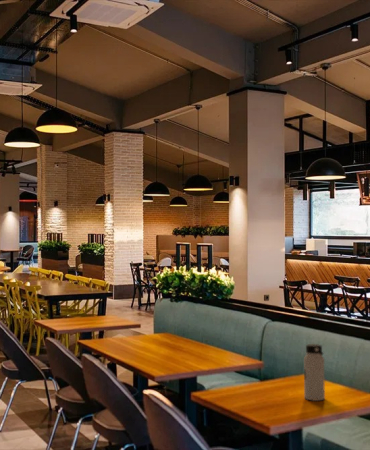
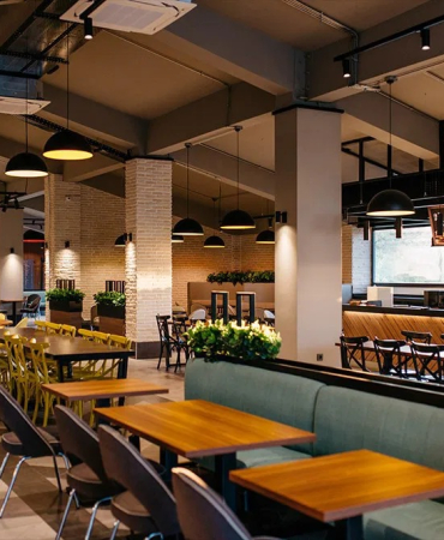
- water bottle [303,343,326,402]
